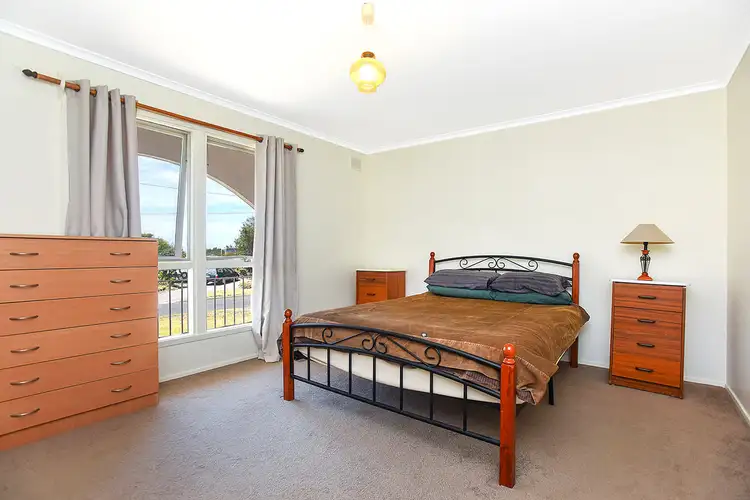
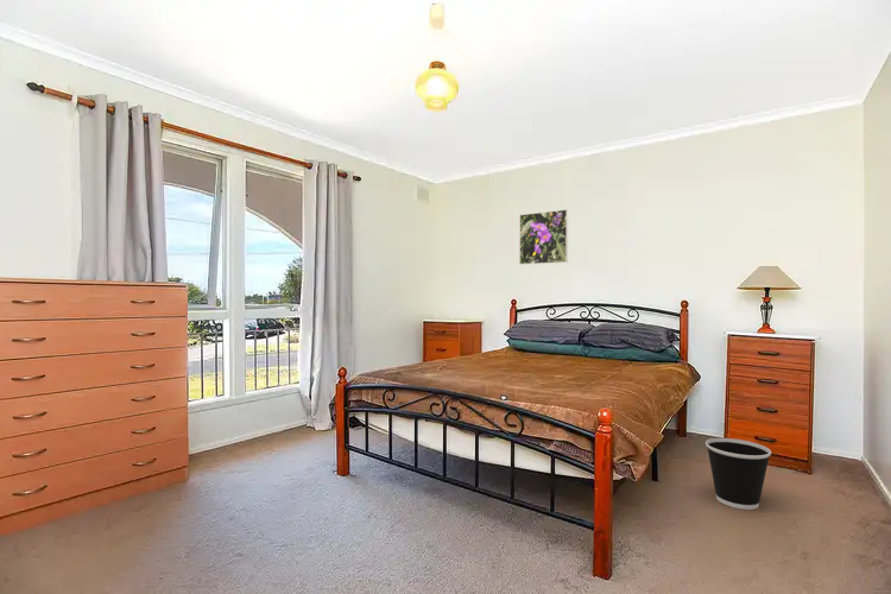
+ wastebasket [704,437,772,511]
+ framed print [518,208,569,266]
